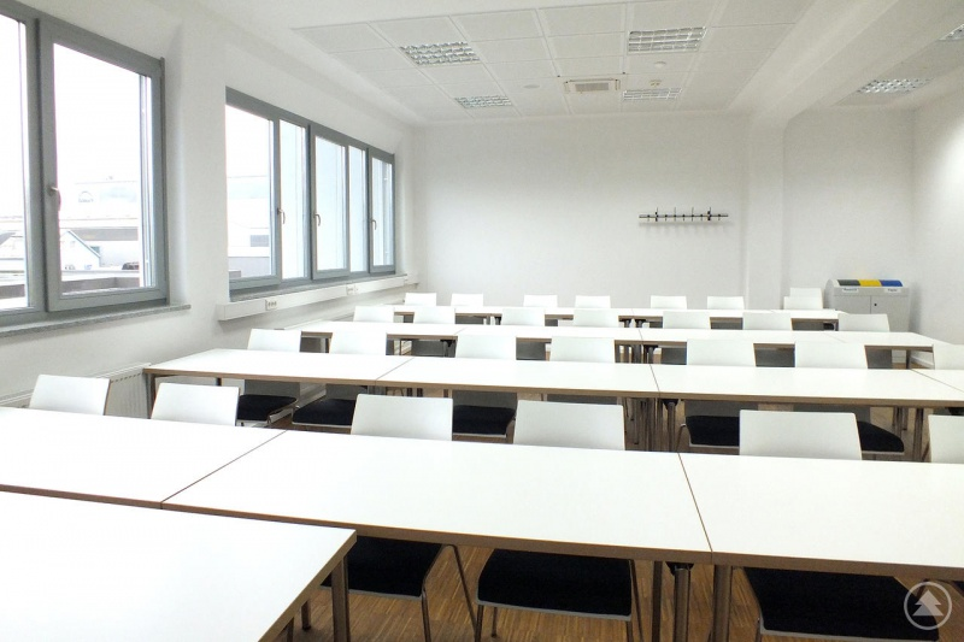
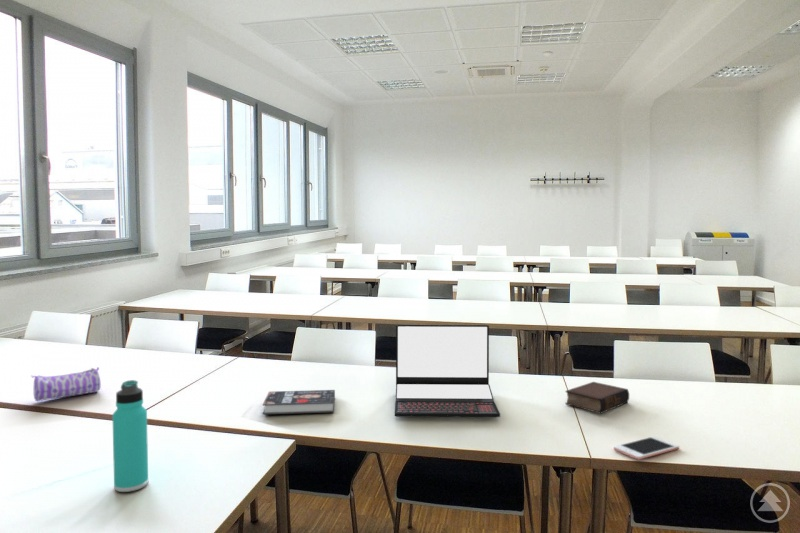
+ cell phone [613,435,680,461]
+ laptop [394,324,501,418]
+ book [262,389,336,415]
+ book [564,381,630,415]
+ thermos bottle [111,379,149,493]
+ pencil case [30,366,101,402]
